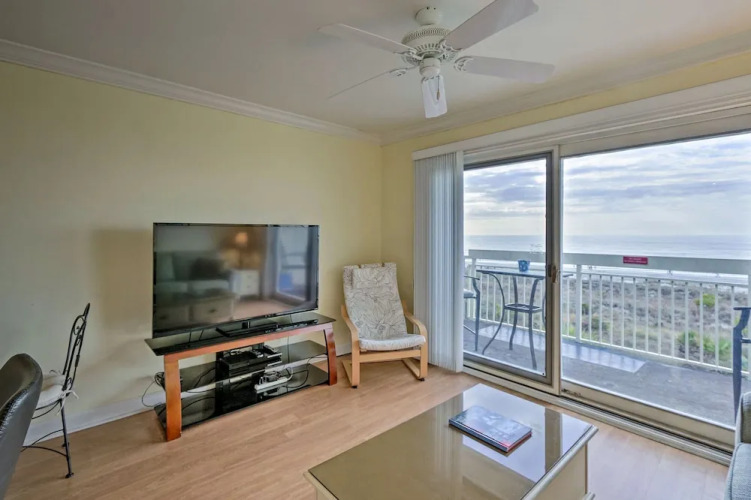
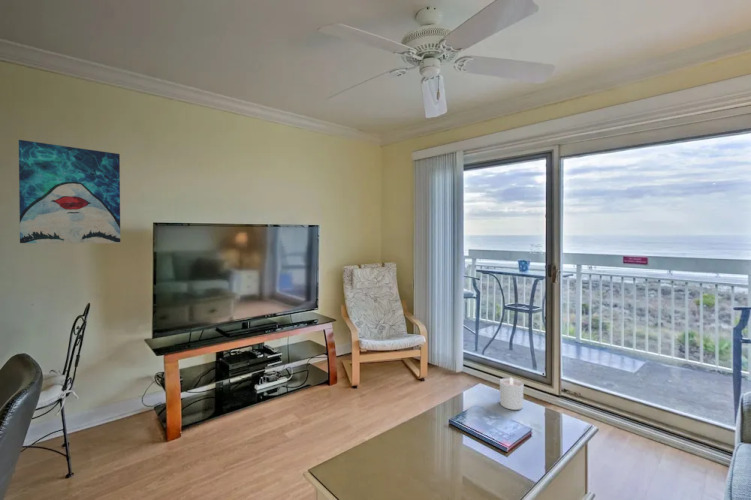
+ candle [499,376,525,411]
+ wall art [18,139,121,244]
